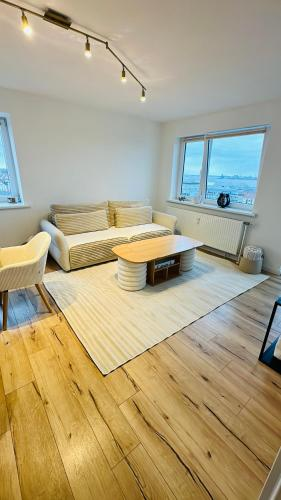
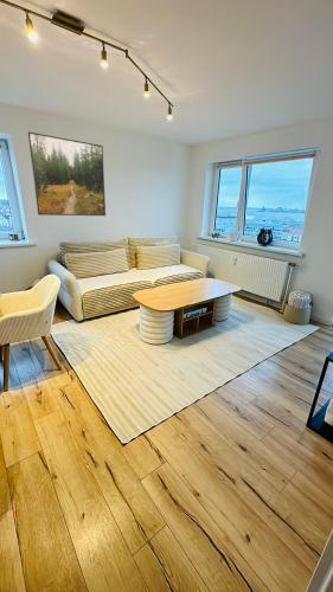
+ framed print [27,130,107,217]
